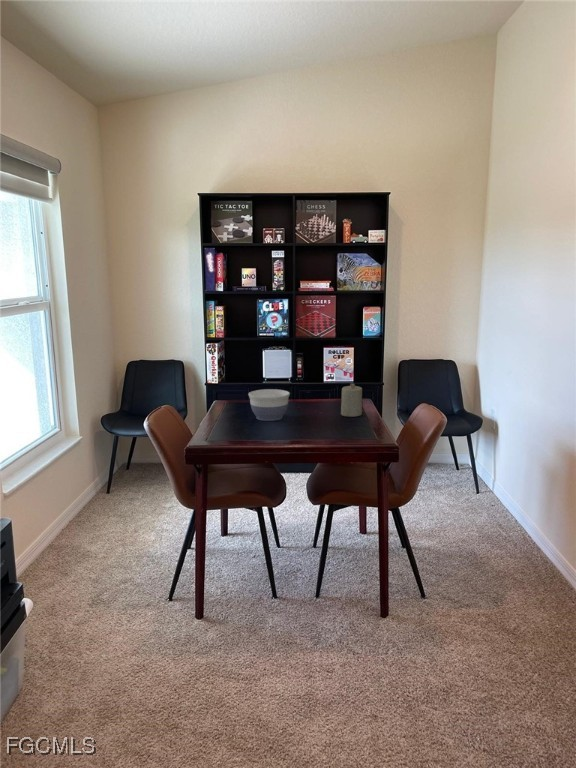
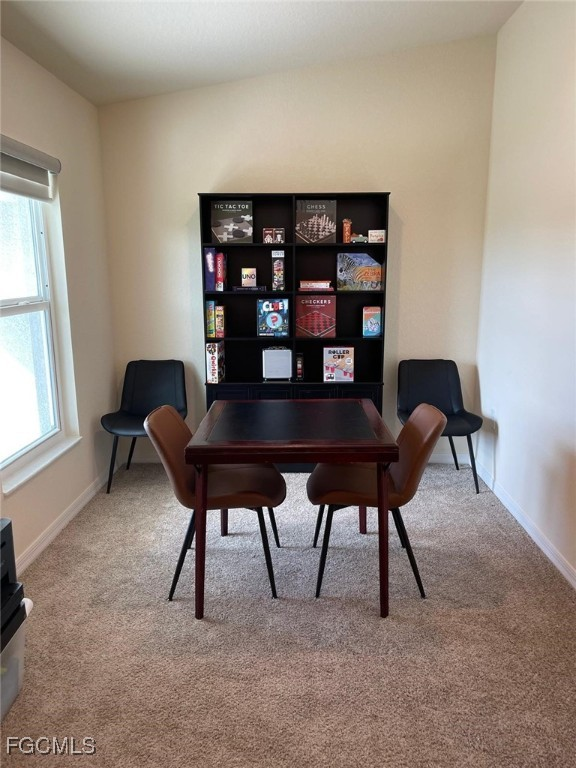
- bowl [247,388,291,422]
- candle [340,382,363,418]
